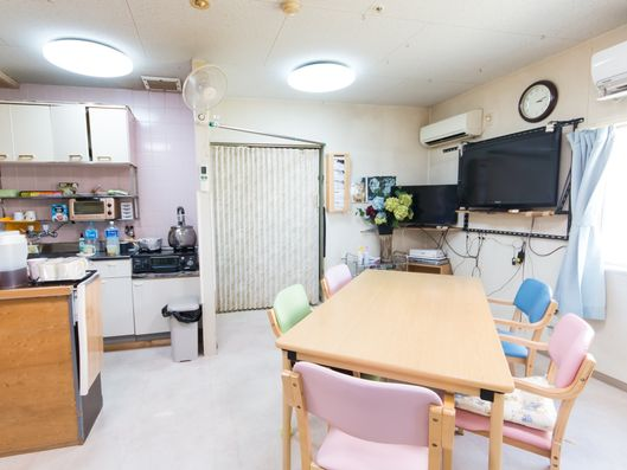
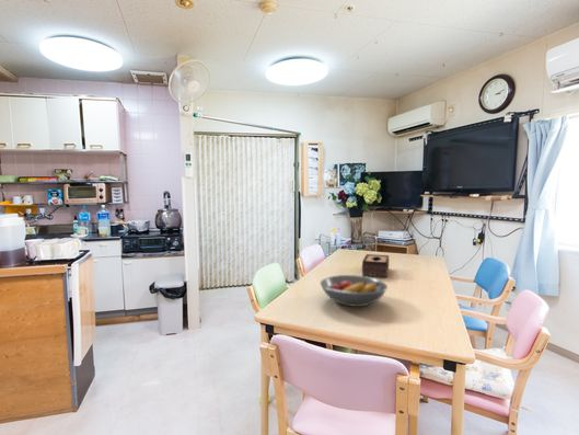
+ tissue box [361,253,390,278]
+ fruit bowl [320,274,389,308]
